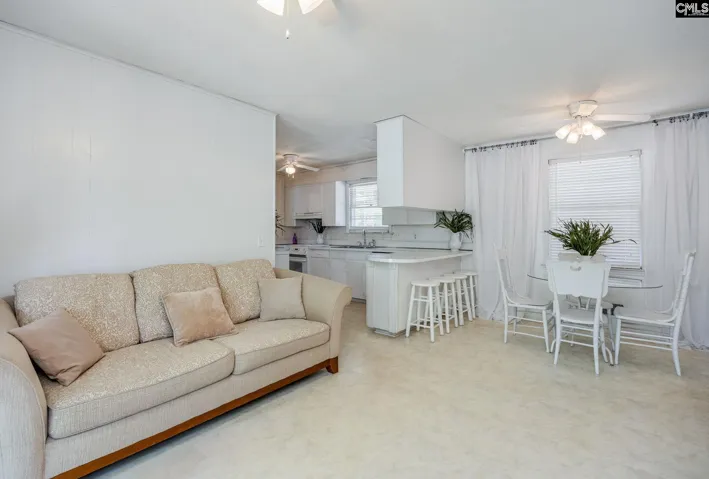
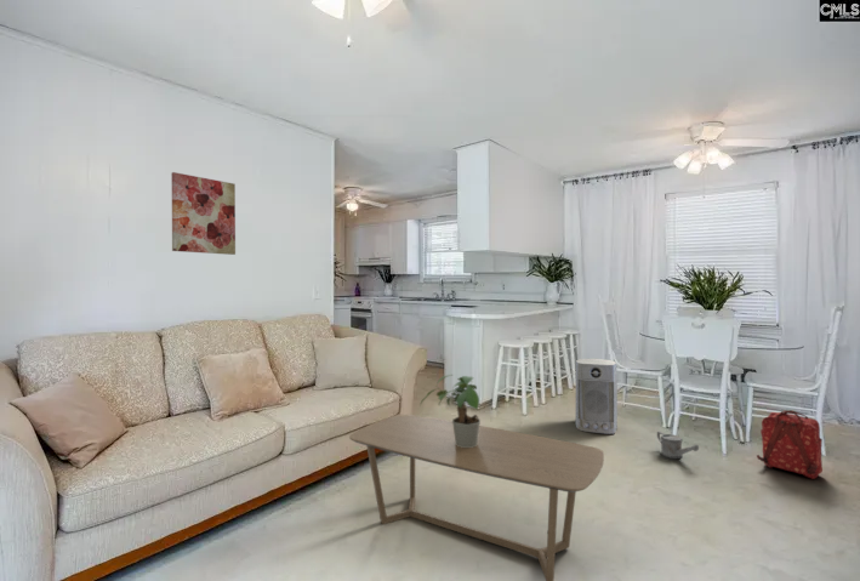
+ backpack [756,409,824,480]
+ wall art [170,171,237,256]
+ potted plant [418,374,482,448]
+ coffee table [348,414,605,581]
+ watering can [656,431,700,460]
+ air purifier [575,358,619,435]
